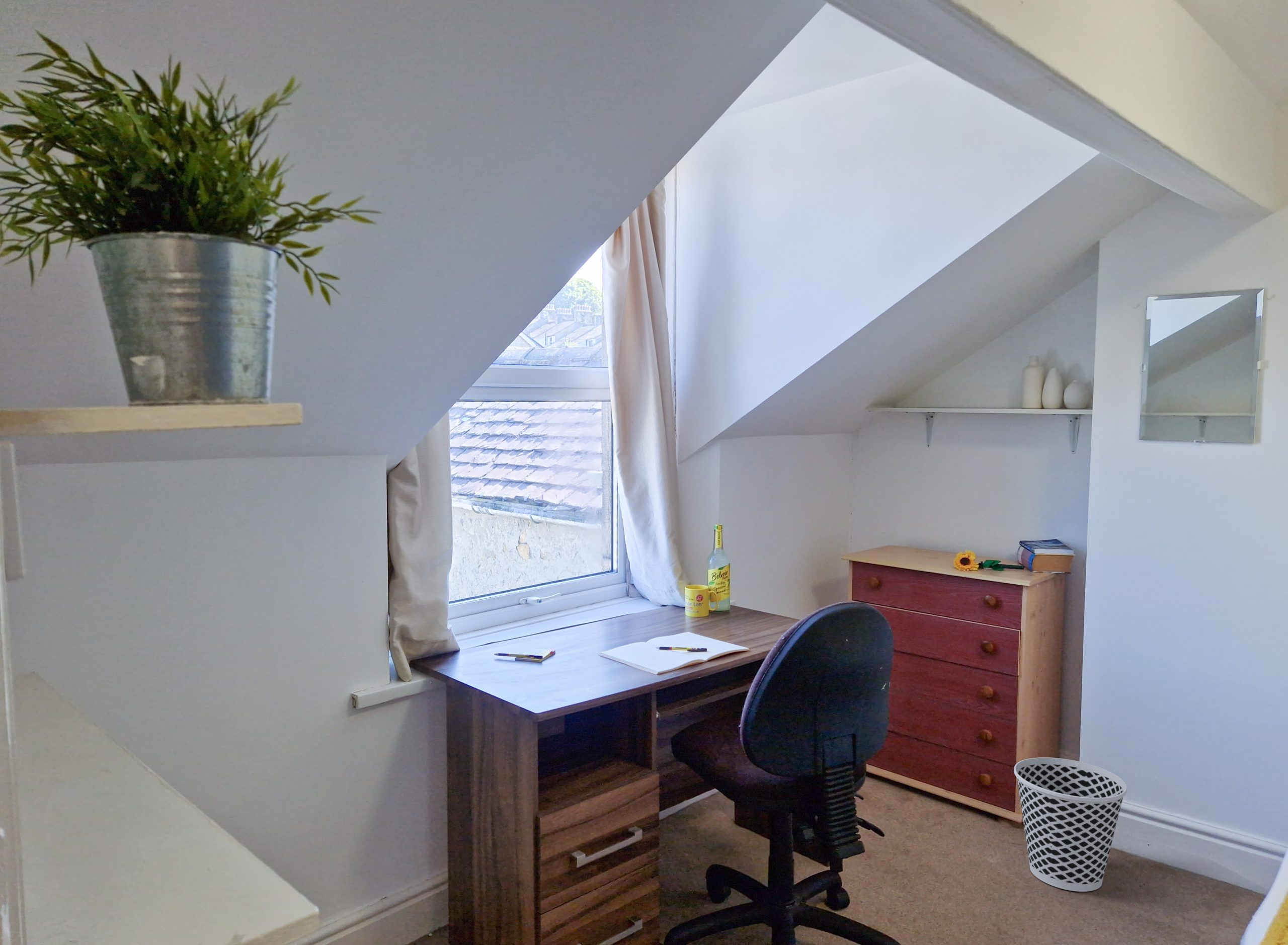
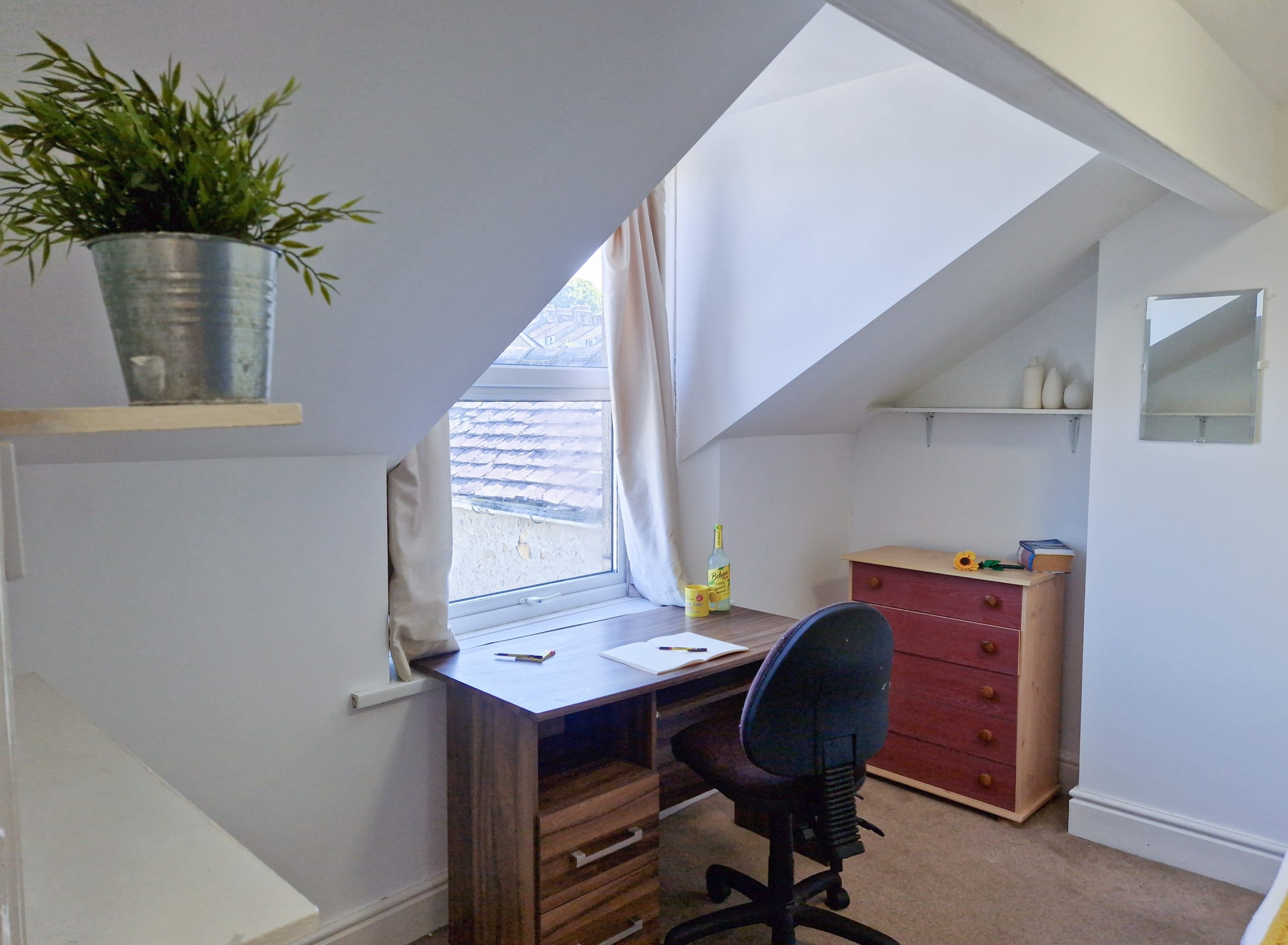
- wastebasket [1013,757,1128,892]
